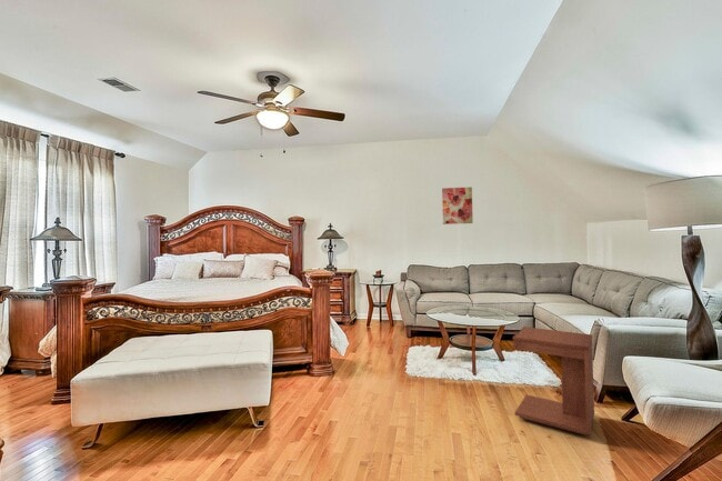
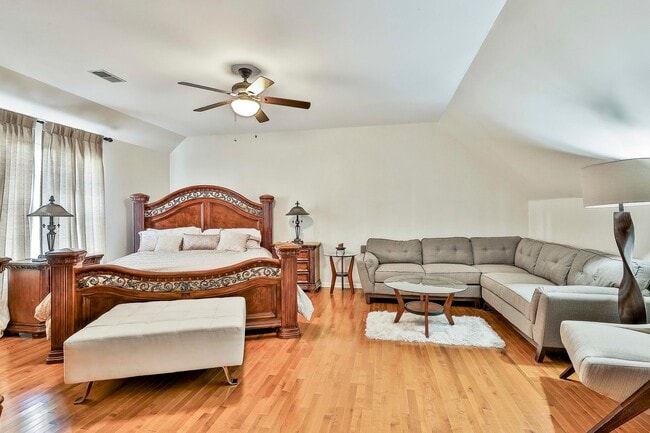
- wall art [441,186,474,226]
- side table [512,325,595,437]
